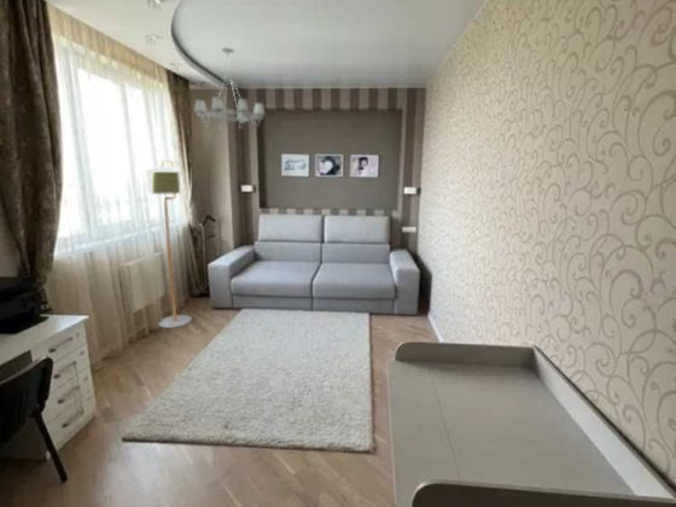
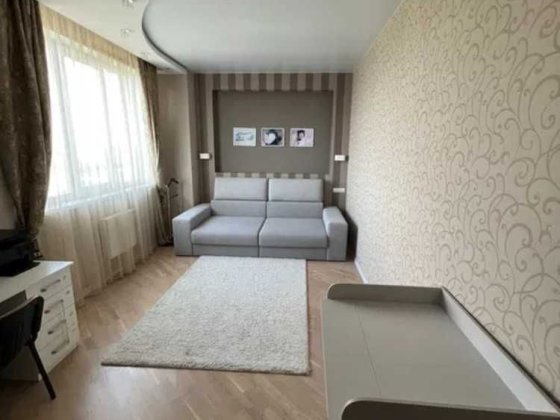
- chandelier [193,46,267,130]
- floor lamp [145,158,193,330]
